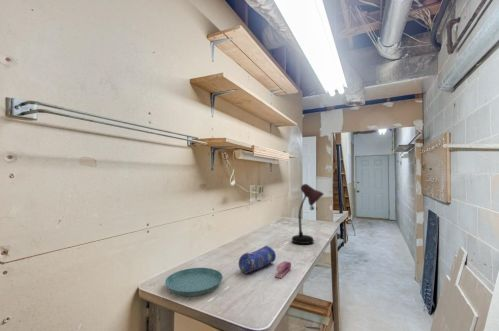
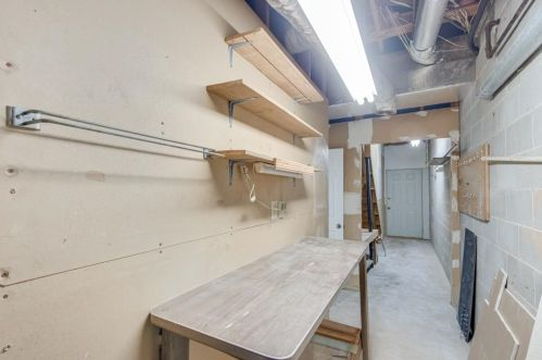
- stapler [274,260,292,279]
- saucer [164,267,224,297]
- desk lamp [291,183,325,245]
- pencil case [238,245,277,274]
